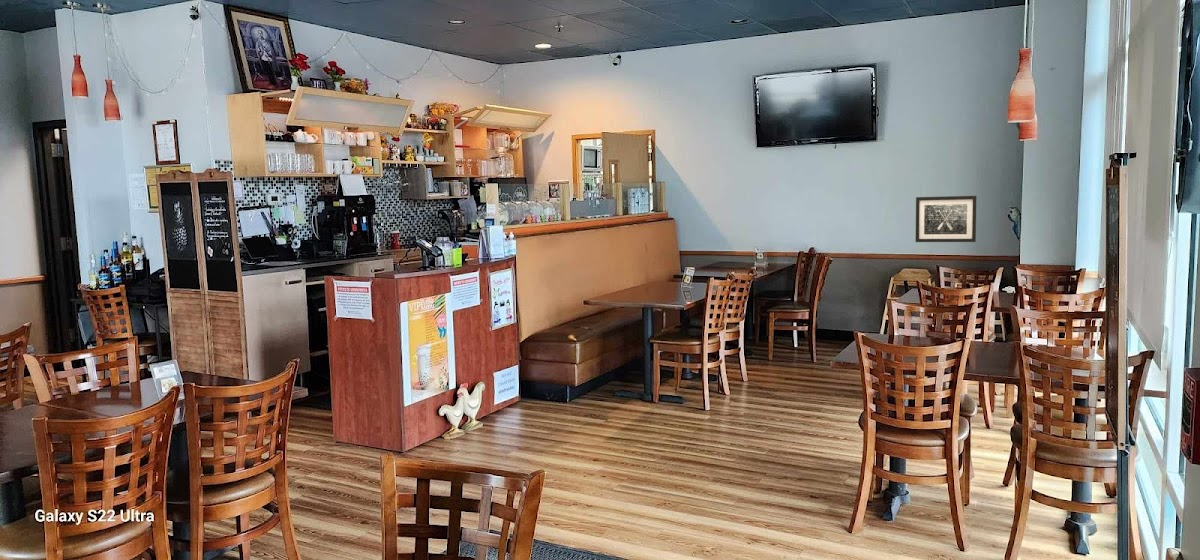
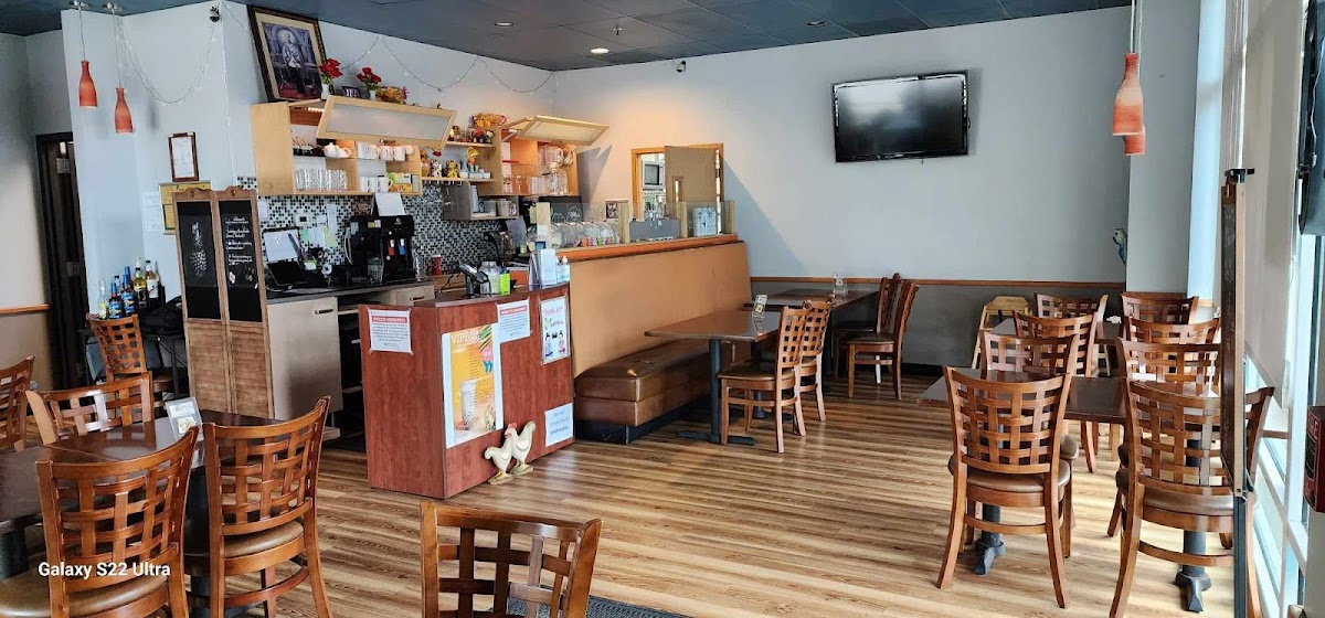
- wall art [915,195,977,243]
